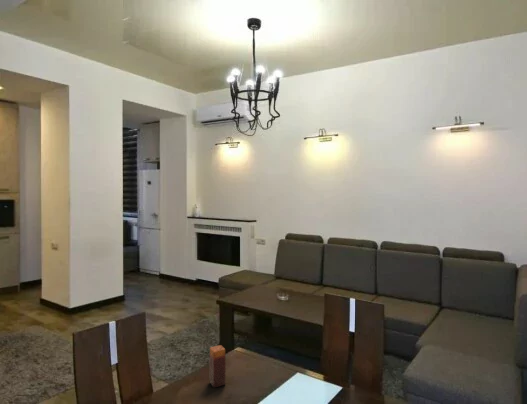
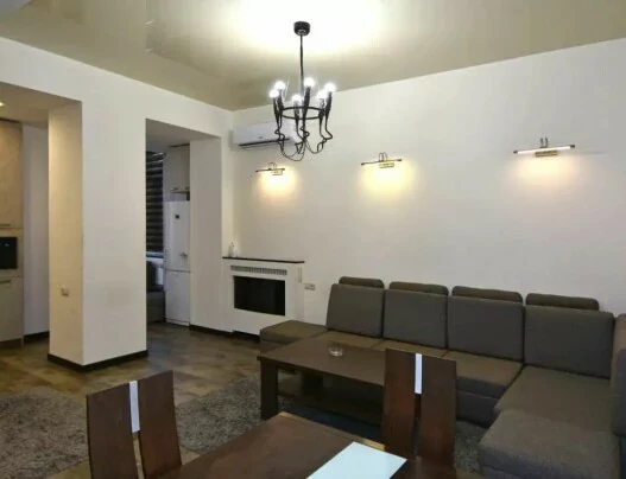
- candle [208,344,227,388]
